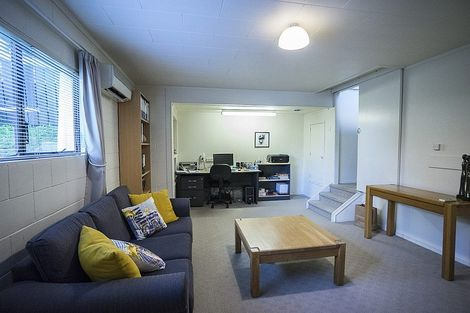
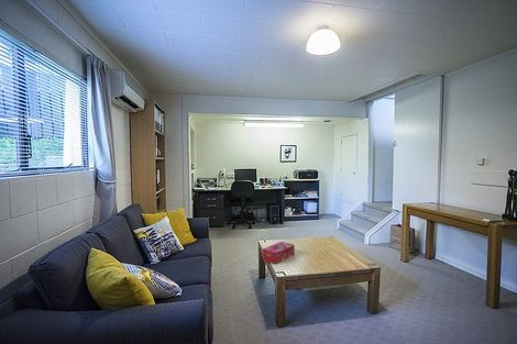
+ tissue box [262,241,296,265]
